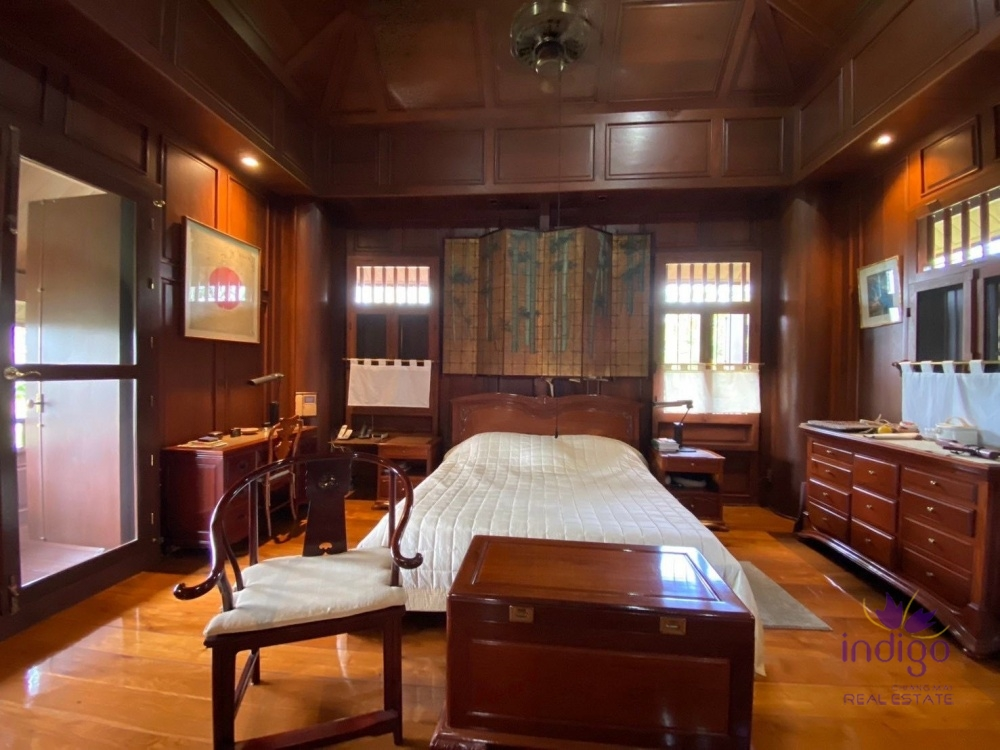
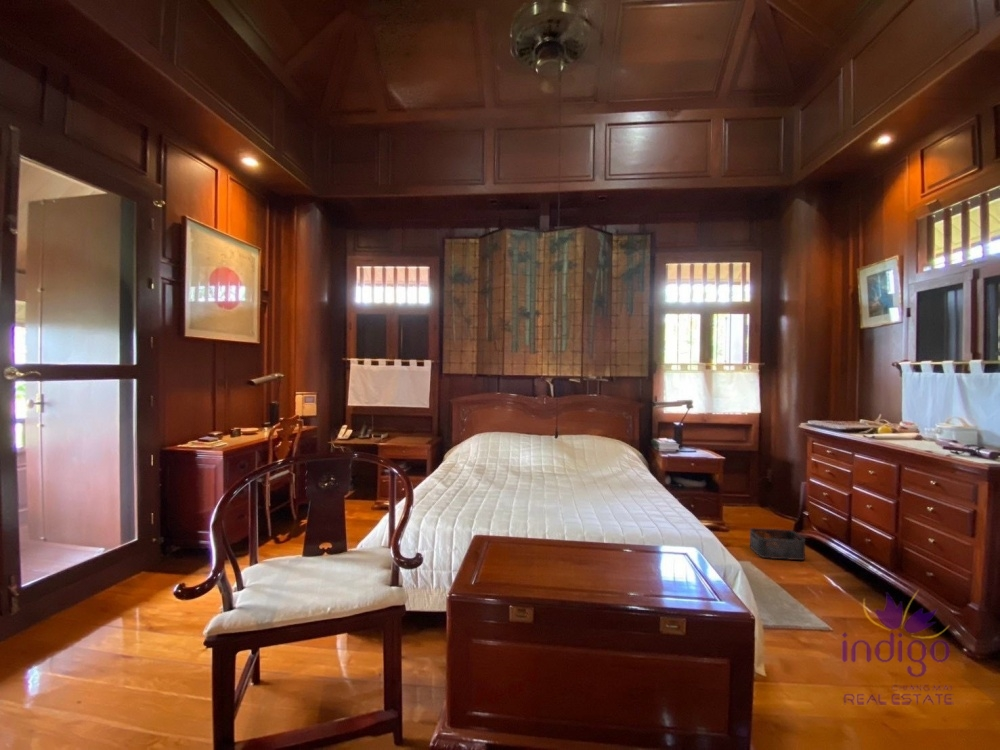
+ storage bin [749,527,806,561]
